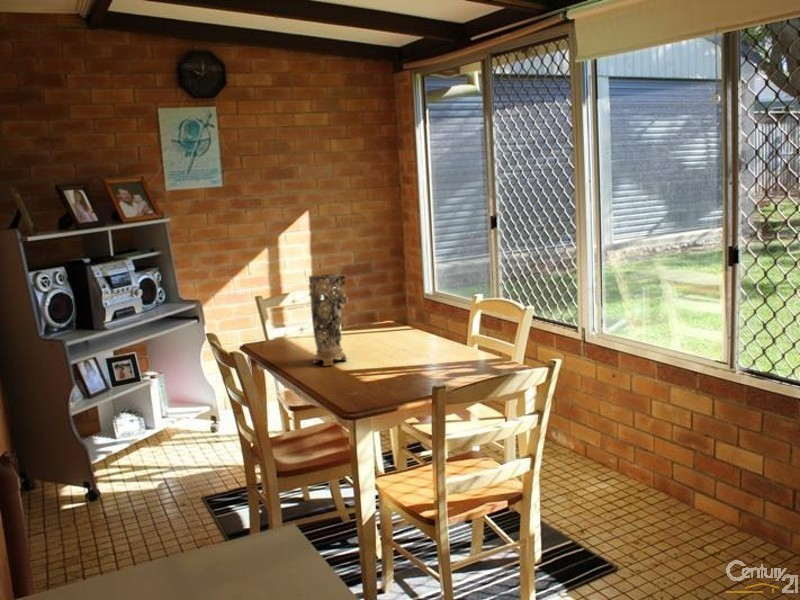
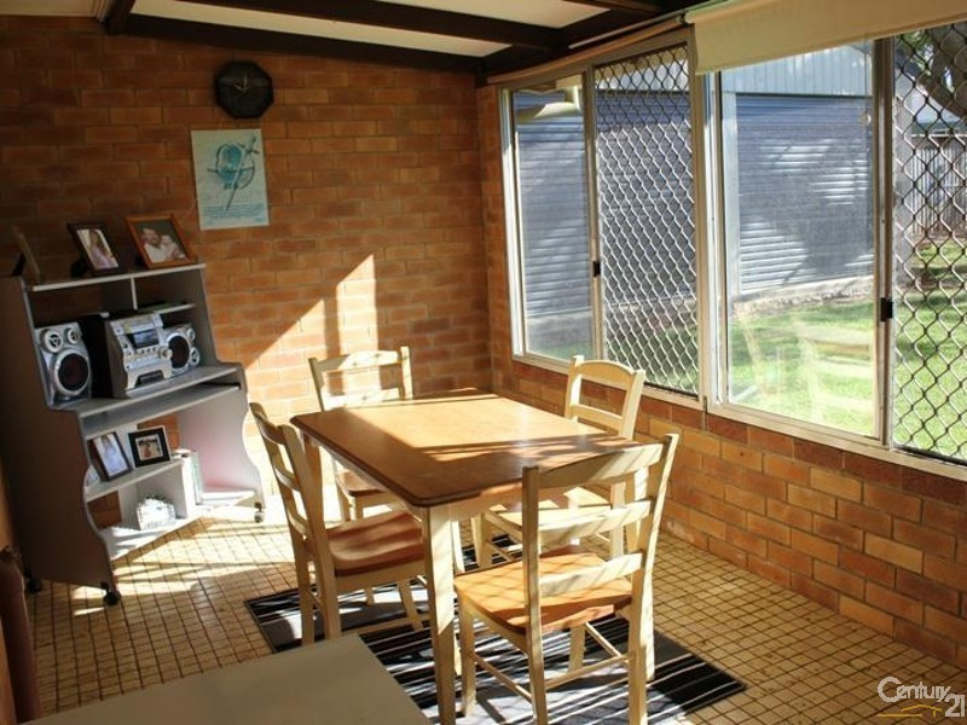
- decorative vase [308,273,349,367]
